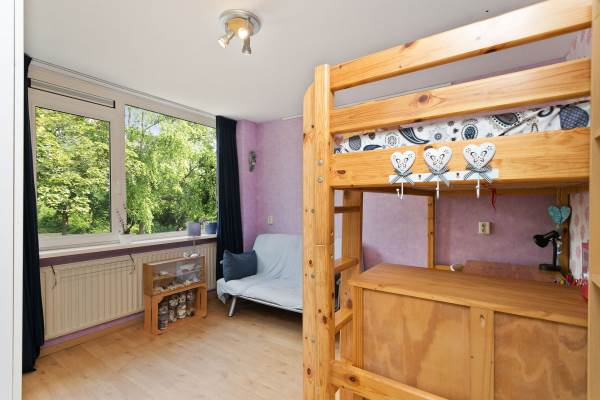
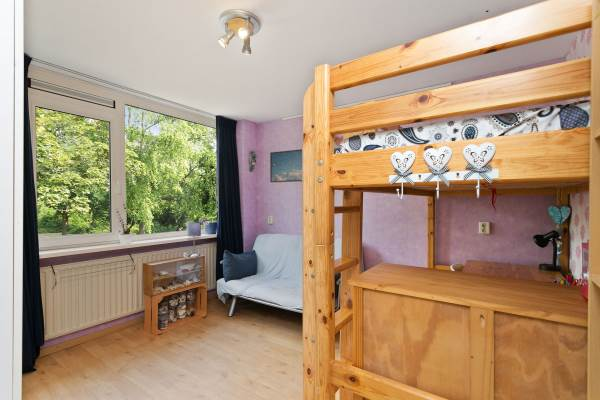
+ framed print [269,148,303,183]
